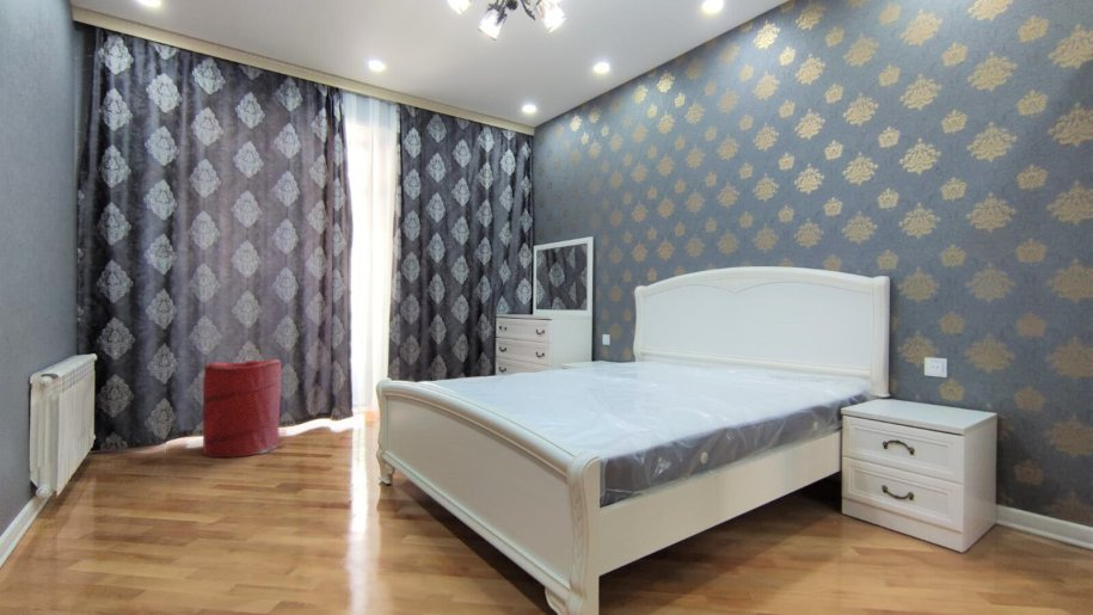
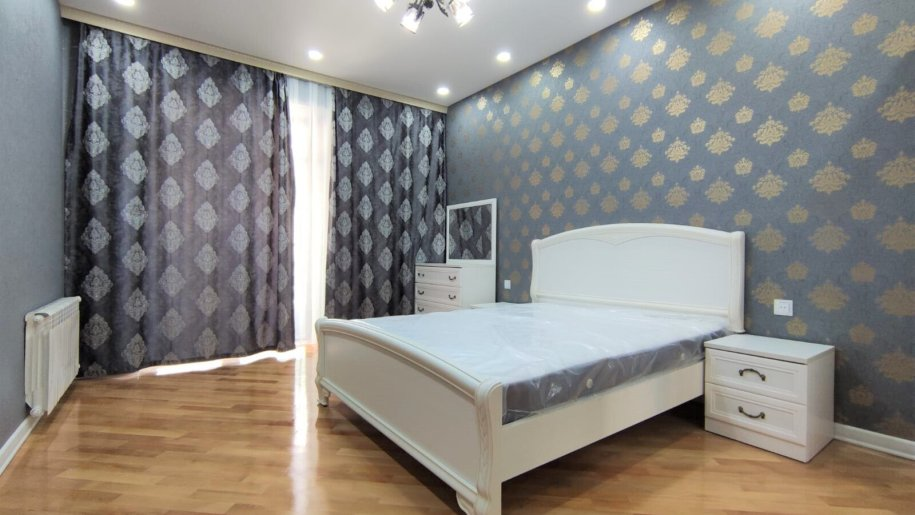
- laundry hamper [202,358,283,459]
